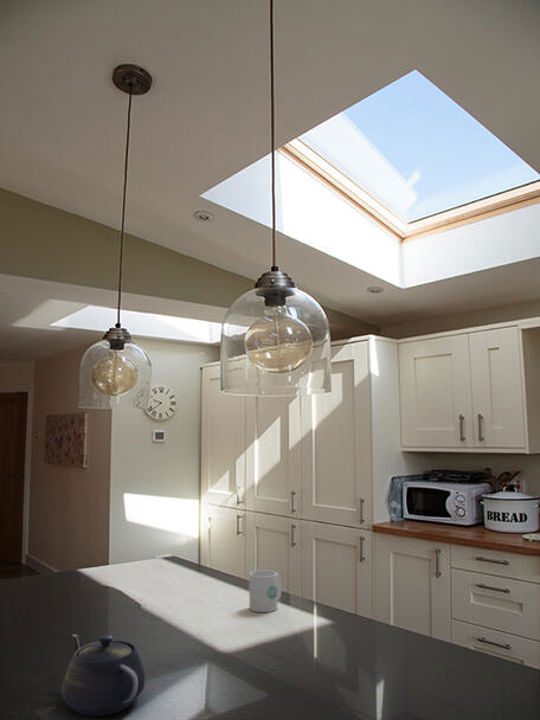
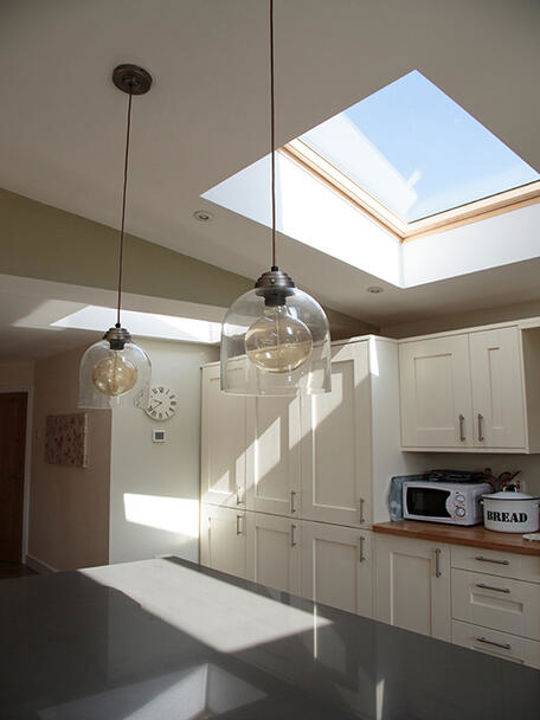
- mug [248,569,283,613]
- teapot [61,633,146,717]
